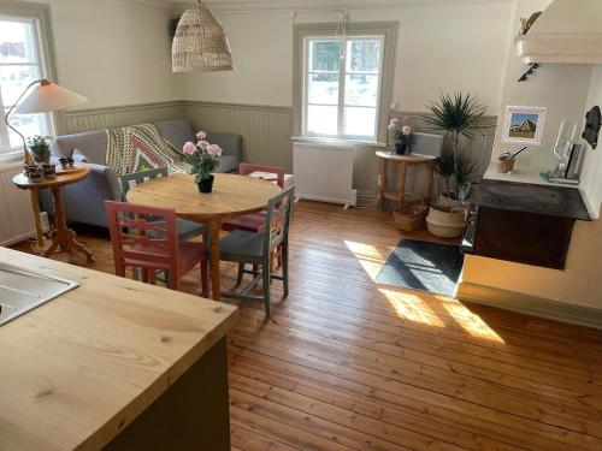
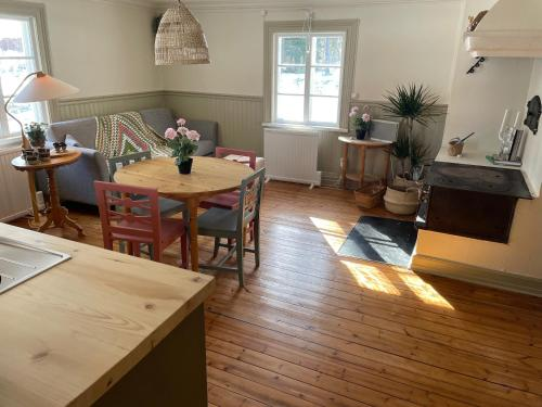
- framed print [500,105,549,147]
